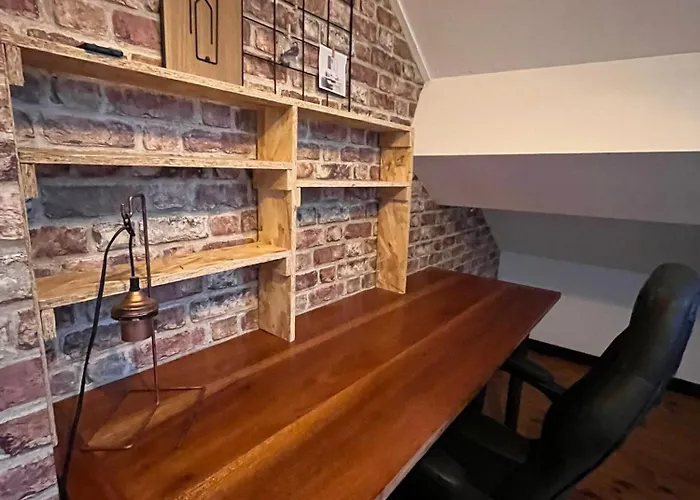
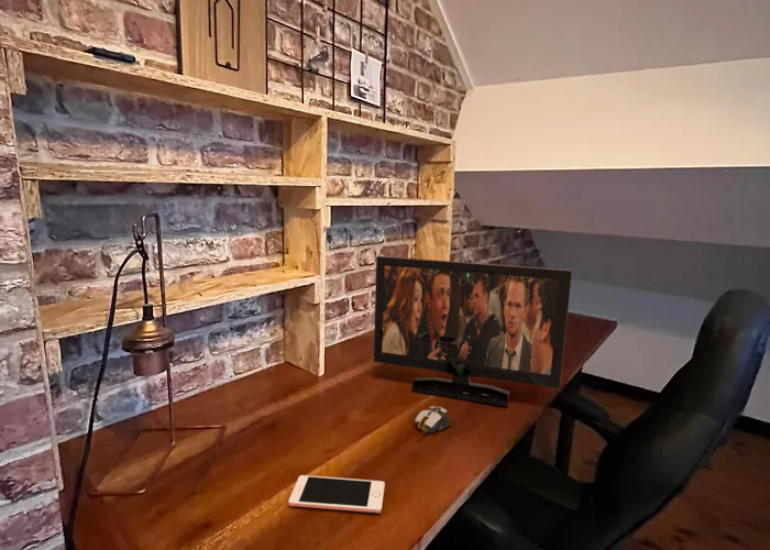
+ cell phone [288,474,386,514]
+ flat panel tv [373,255,573,408]
+ computer mouse [414,405,452,438]
